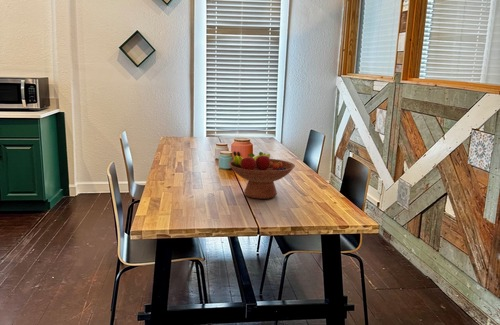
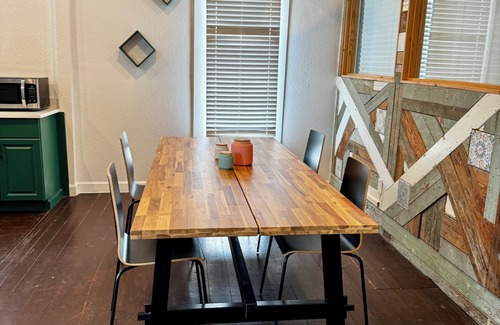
- fruit bowl [227,150,296,200]
